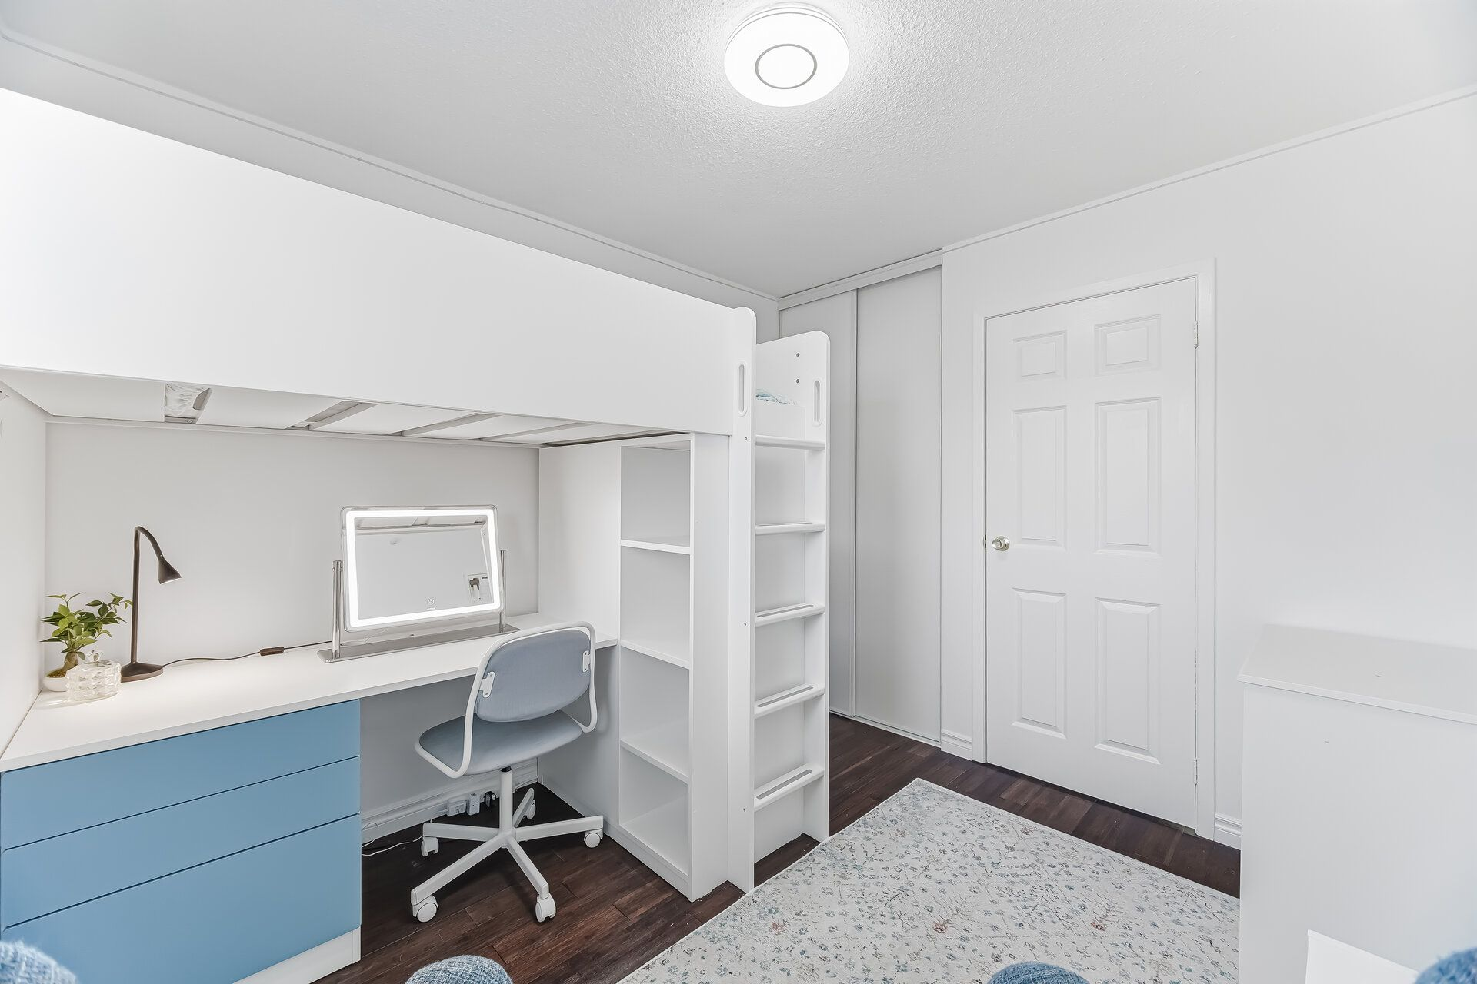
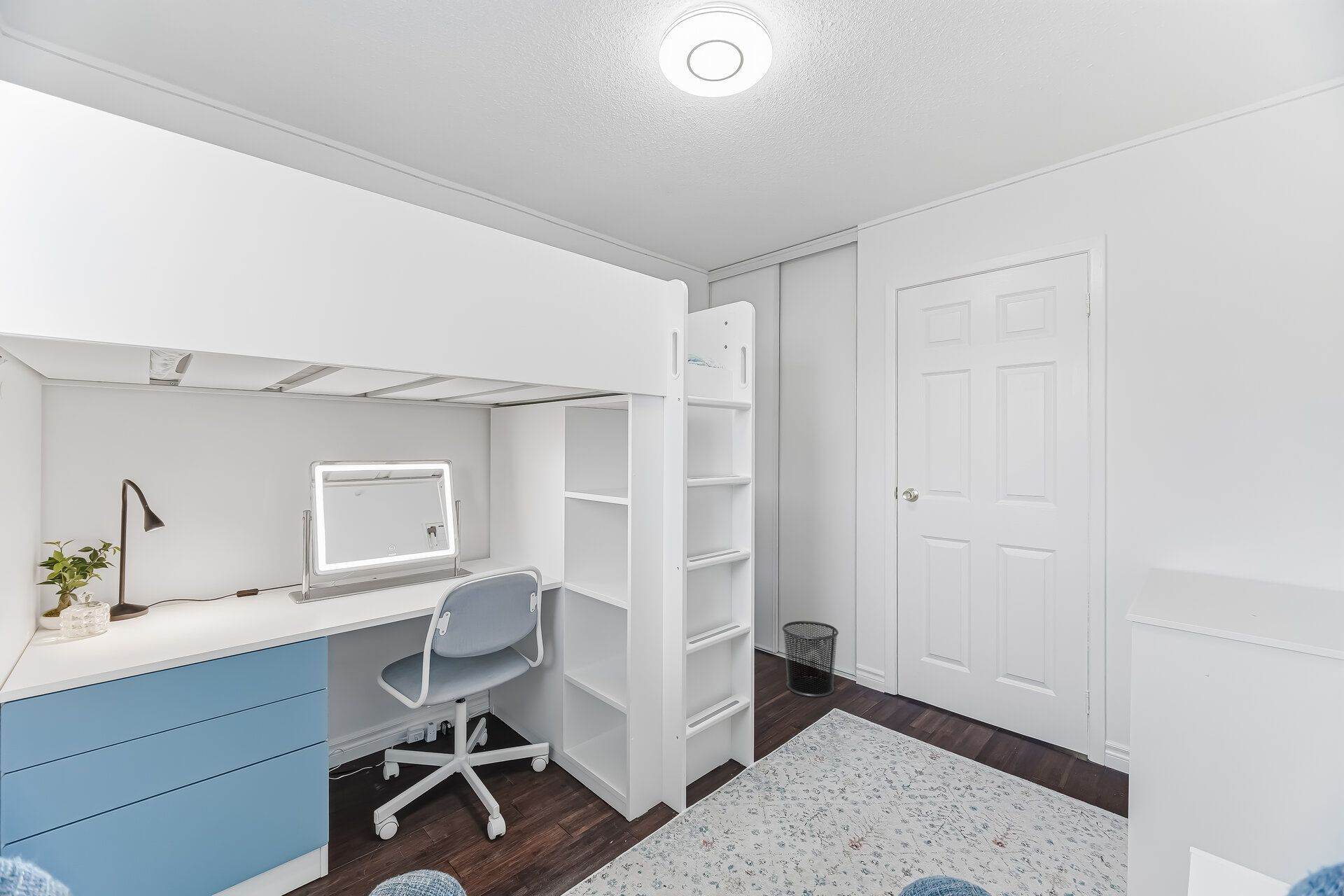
+ waste bin [782,620,839,698]
